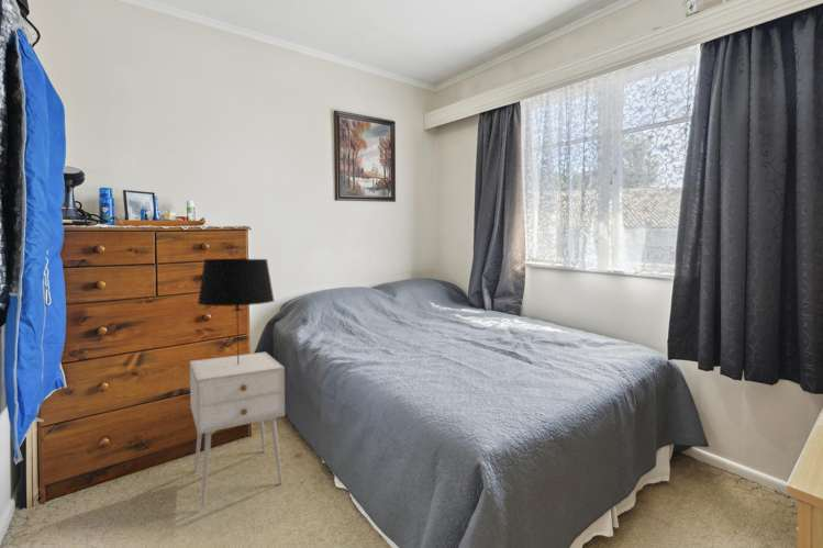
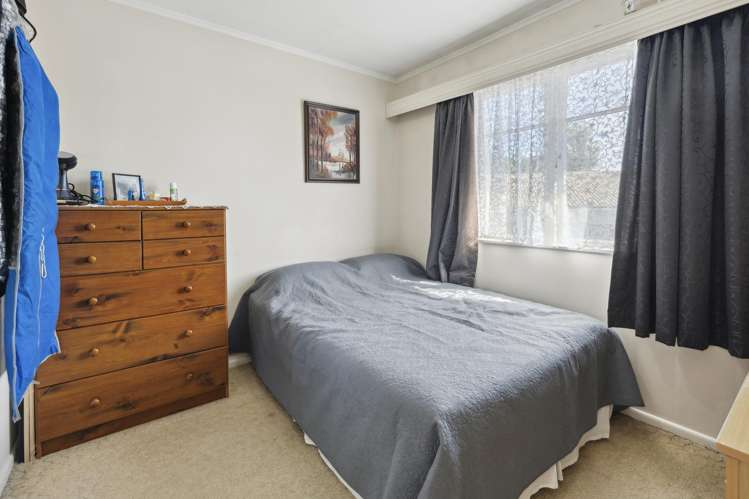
- nightstand [189,350,286,508]
- table lamp [197,258,276,365]
